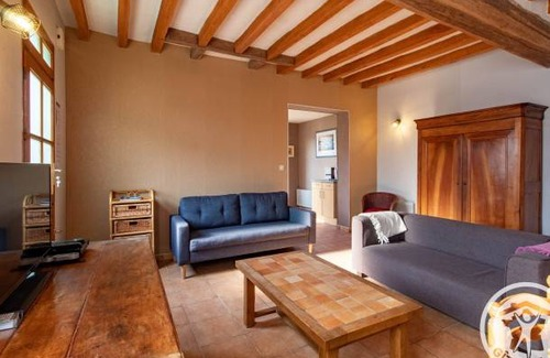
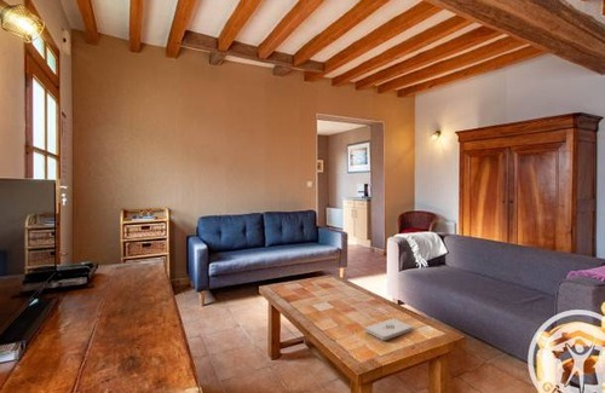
+ notepad [364,317,413,341]
